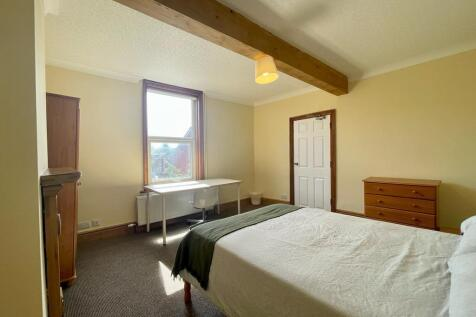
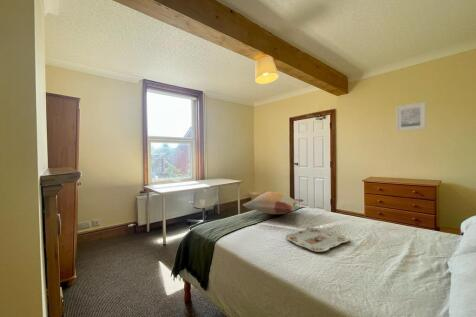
+ serving tray [285,227,350,253]
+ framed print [395,101,427,133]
+ decorative pillow [241,191,305,216]
